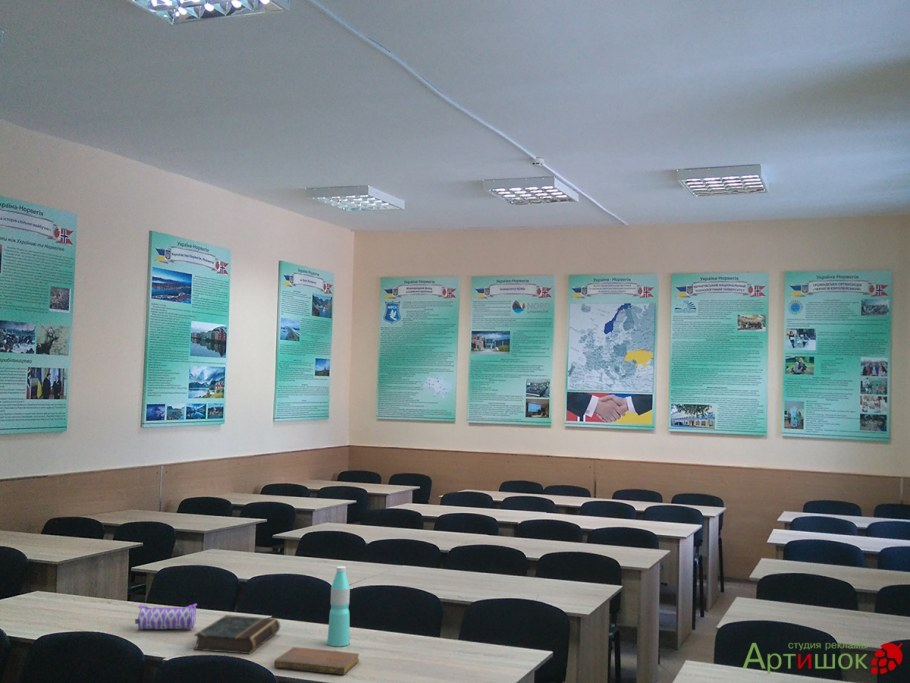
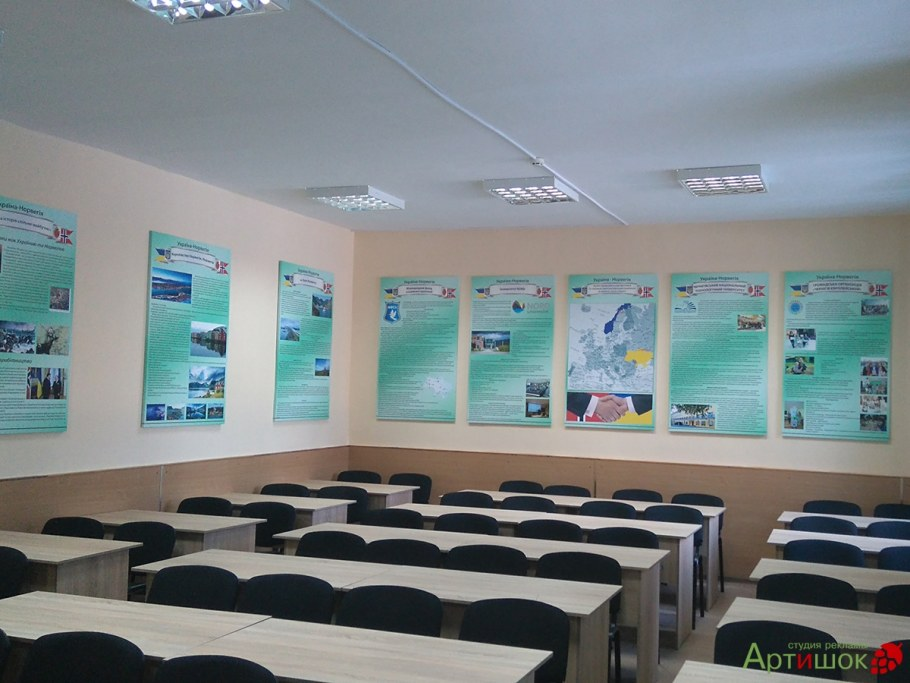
- notebook [273,646,360,676]
- pencil case [134,603,198,630]
- book [193,614,281,655]
- water bottle [326,565,351,647]
